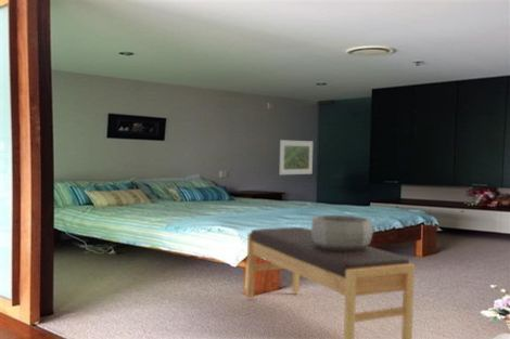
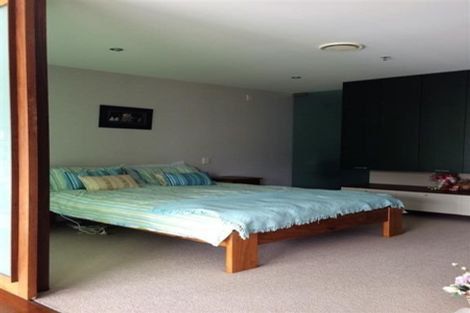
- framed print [279,139,314,175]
- bench [245,226,416,339]
- decorative bowl [310,214,374,251]
